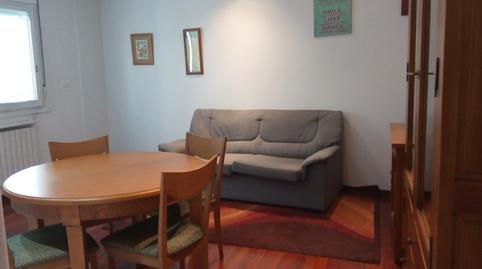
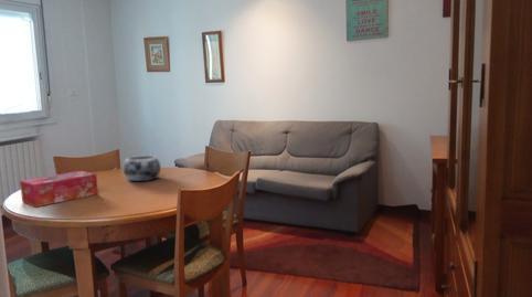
+ tissue box [19,170,99,209]
+ decorative bowl [123,155,162,182]
